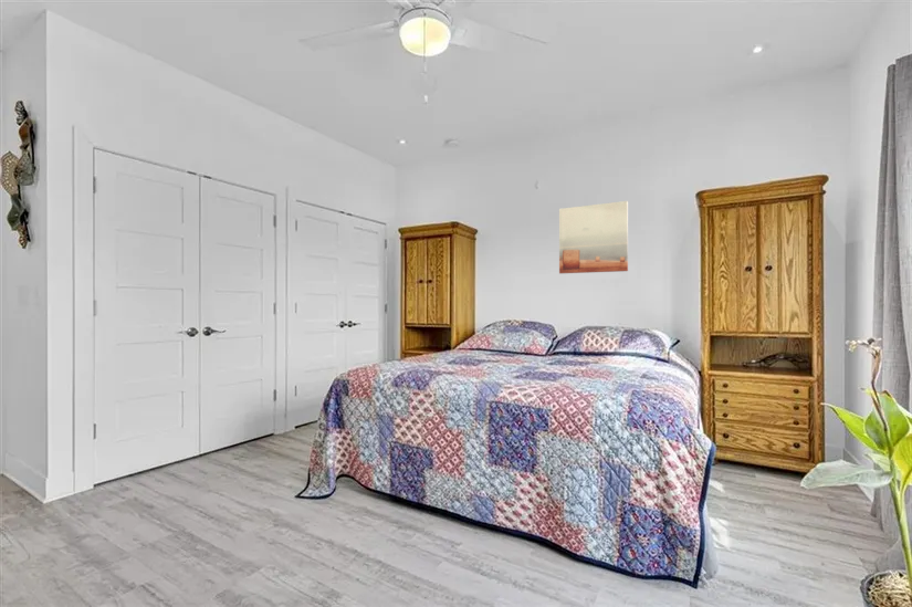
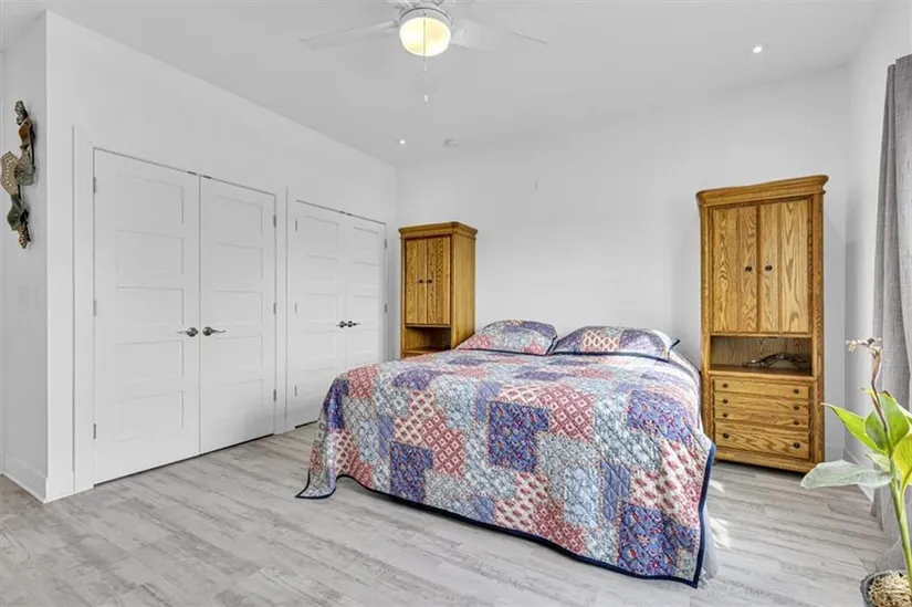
- wall art [558,200,629,274]
